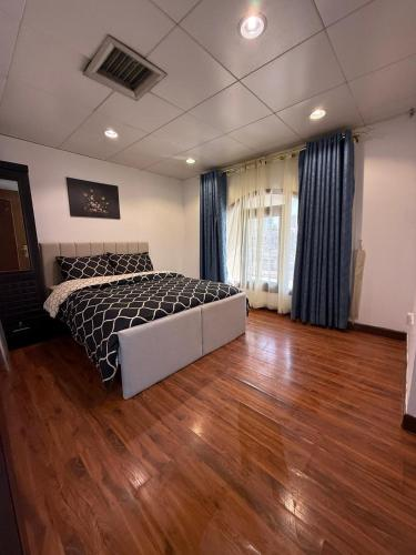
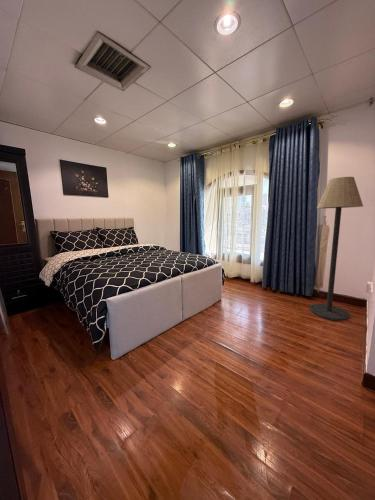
+ floor lamp [309,176,364,322]
